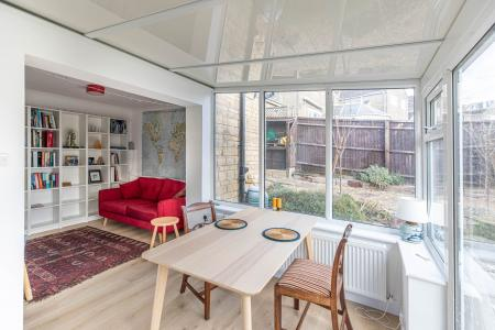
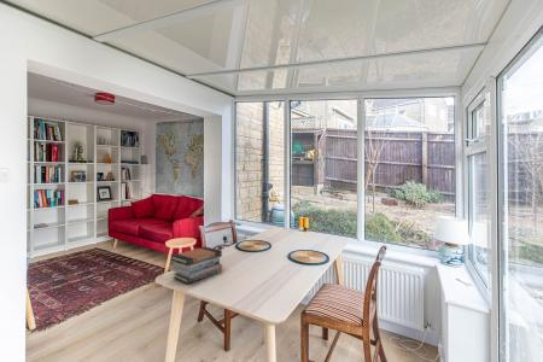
+ book stack [170,246,223,285]
